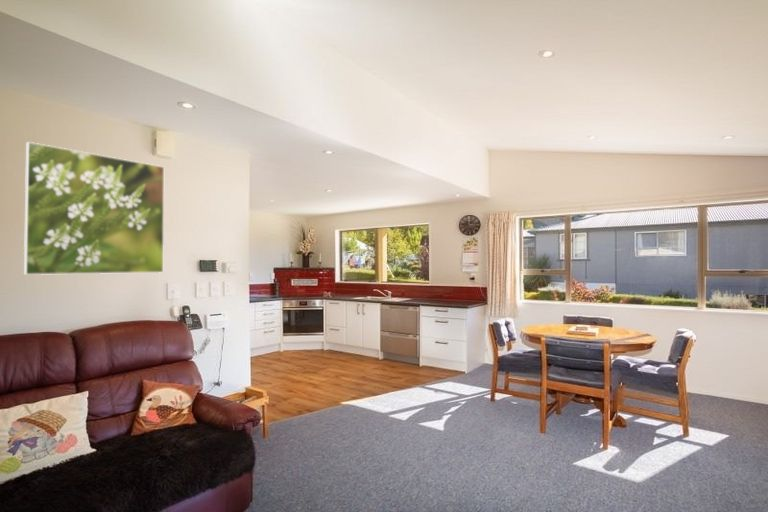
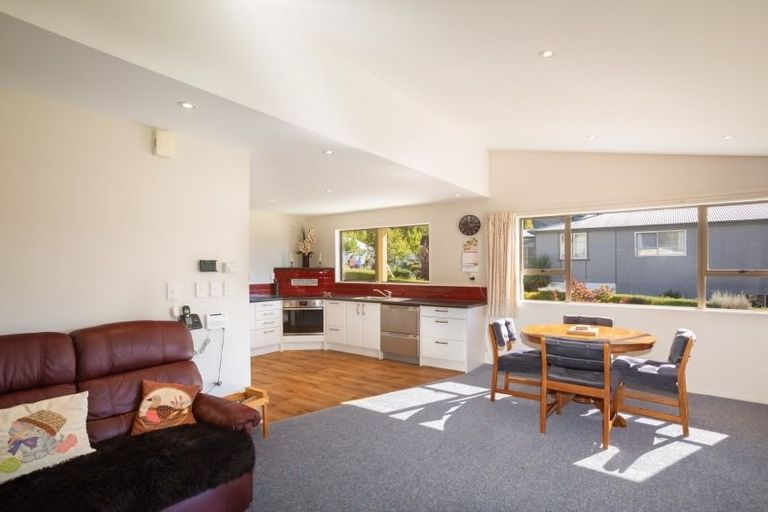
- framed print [23,141,165,276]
